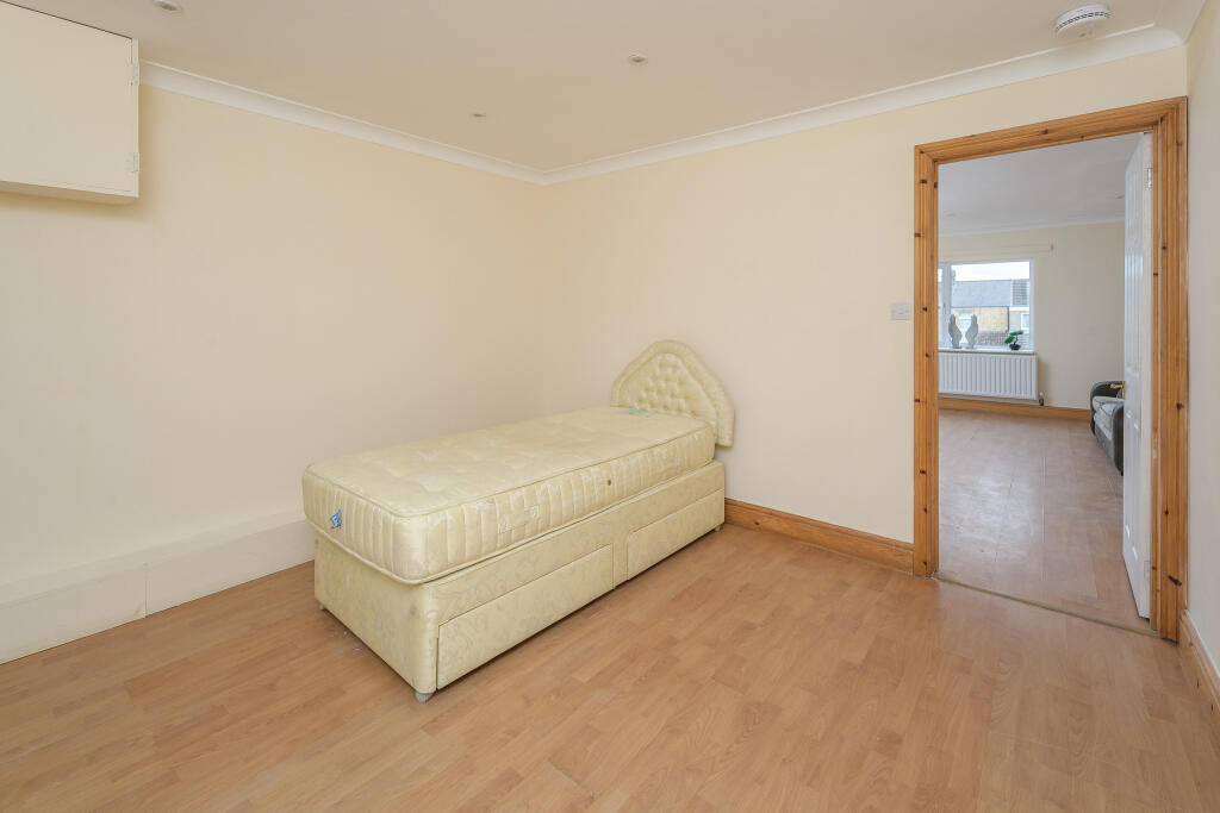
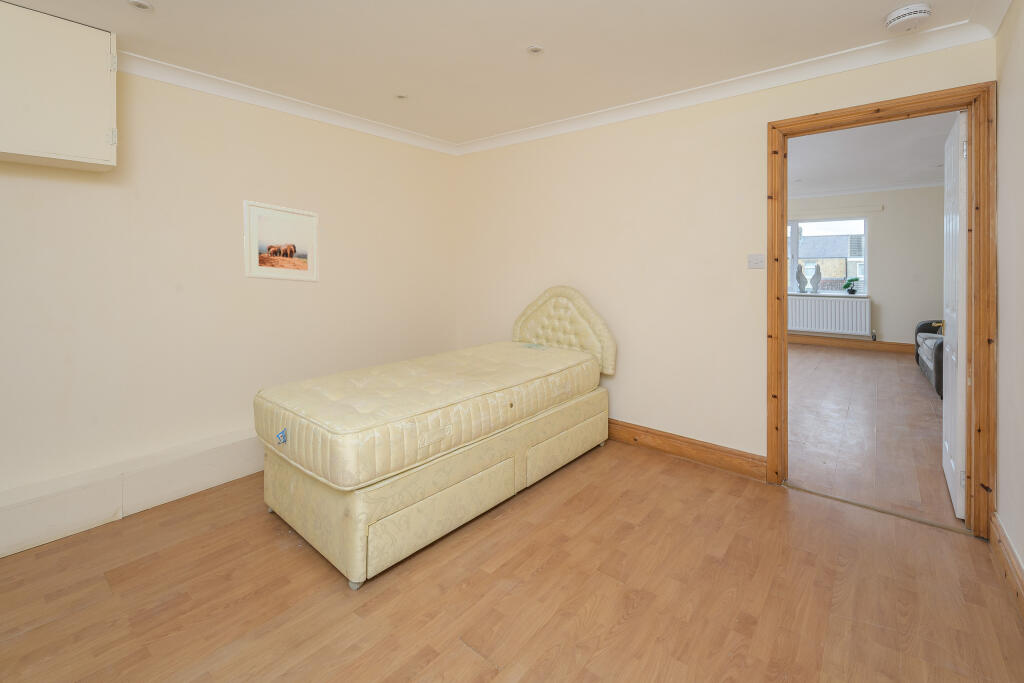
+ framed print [243,199,320,283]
